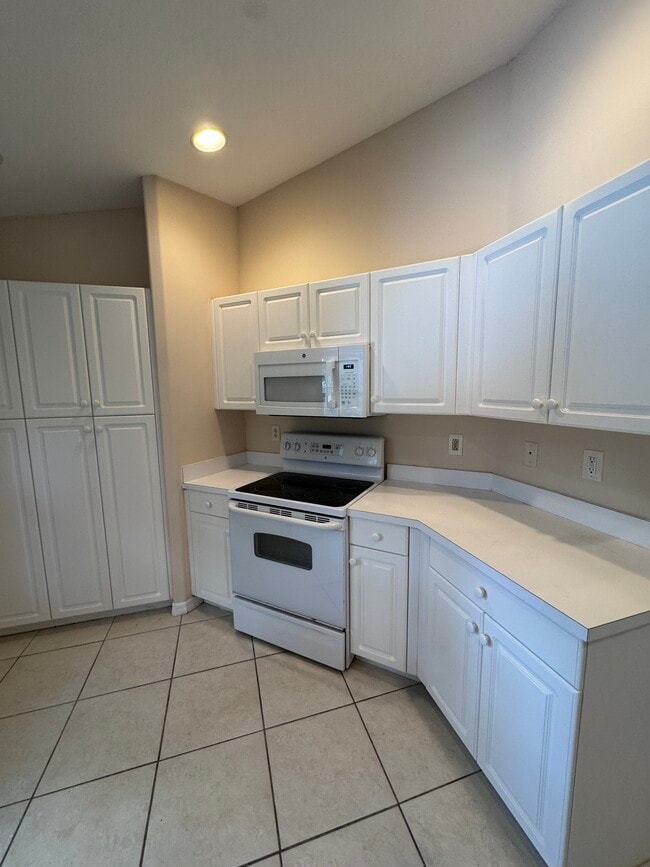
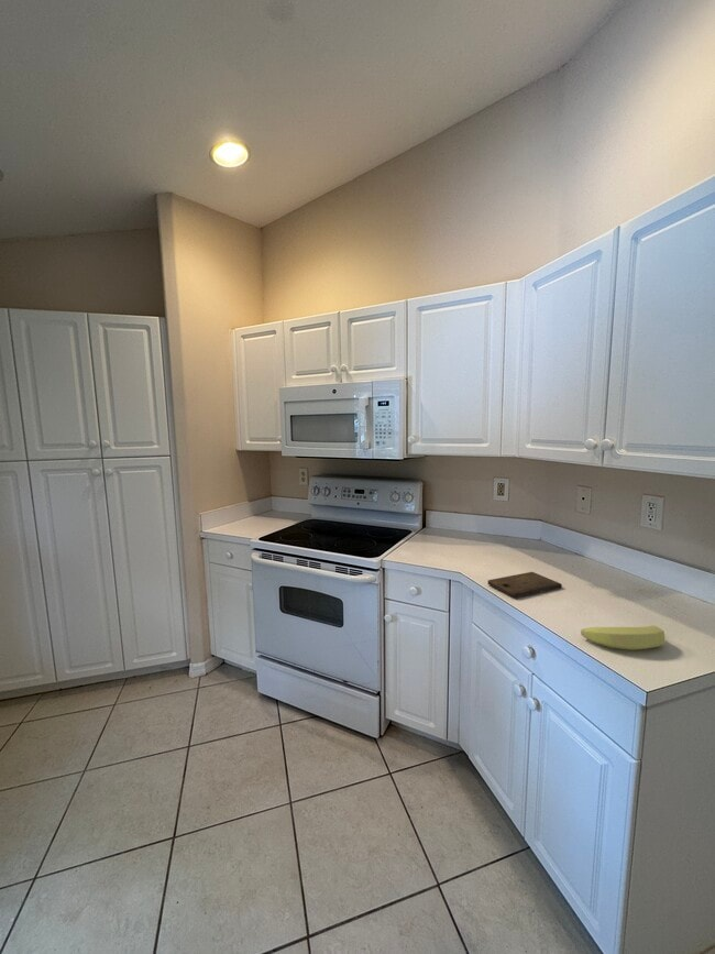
+ cutting board [486,571,563,599]
+ banana [580,624,666,651]
